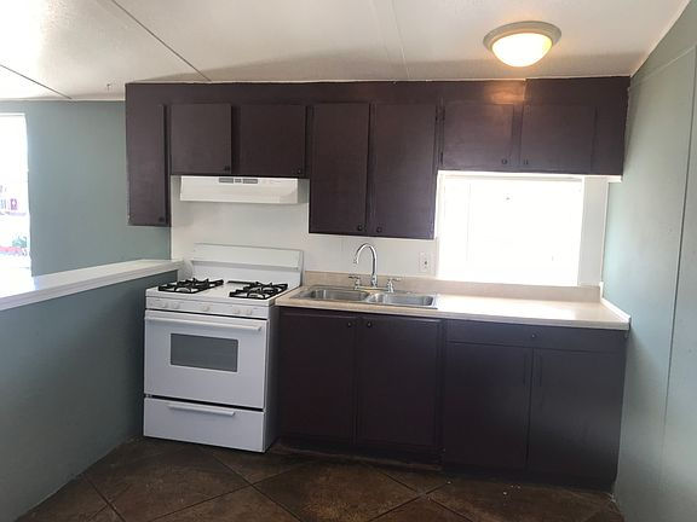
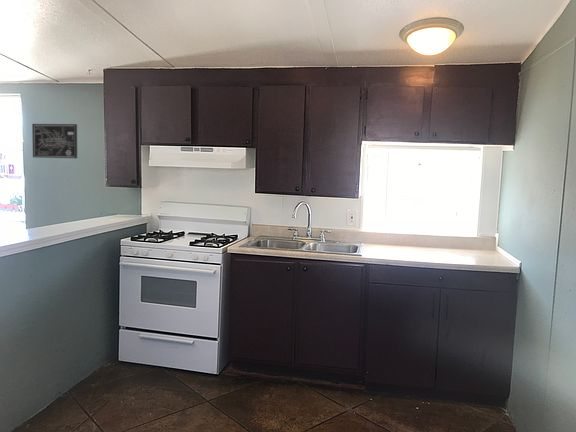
+ wall art [31,123,78,159]
